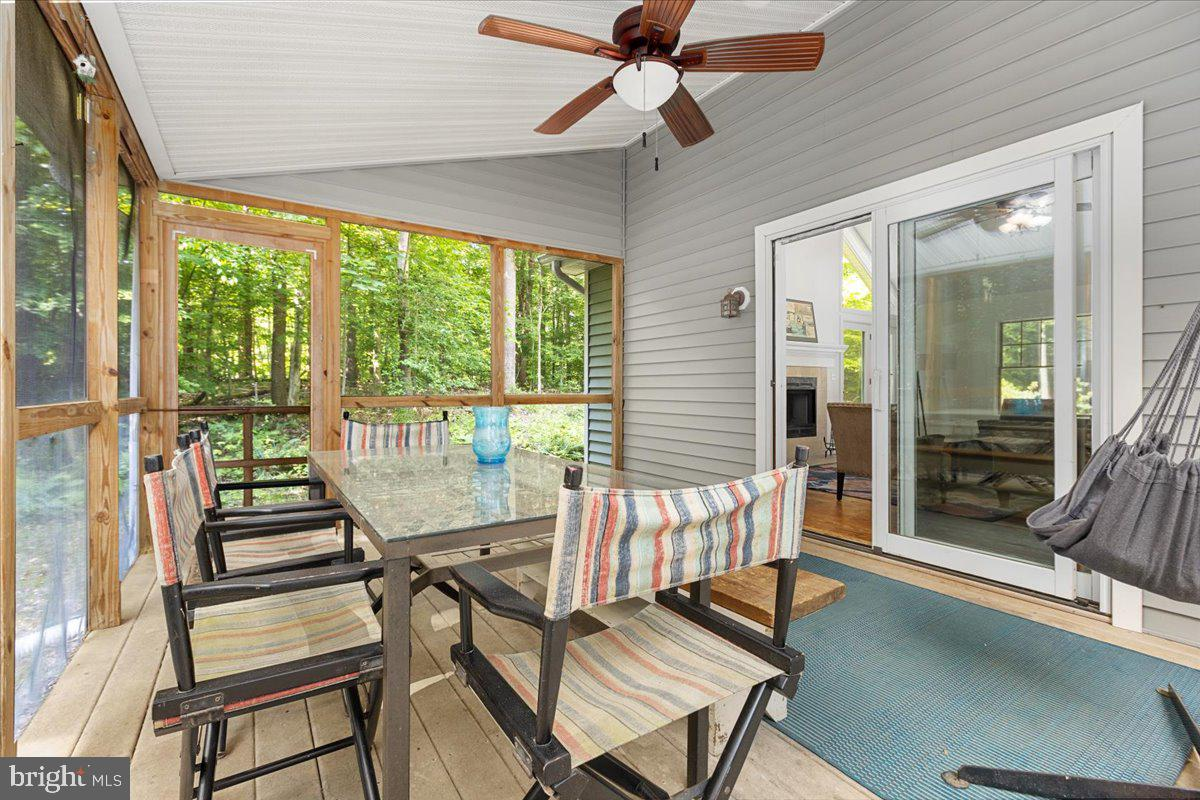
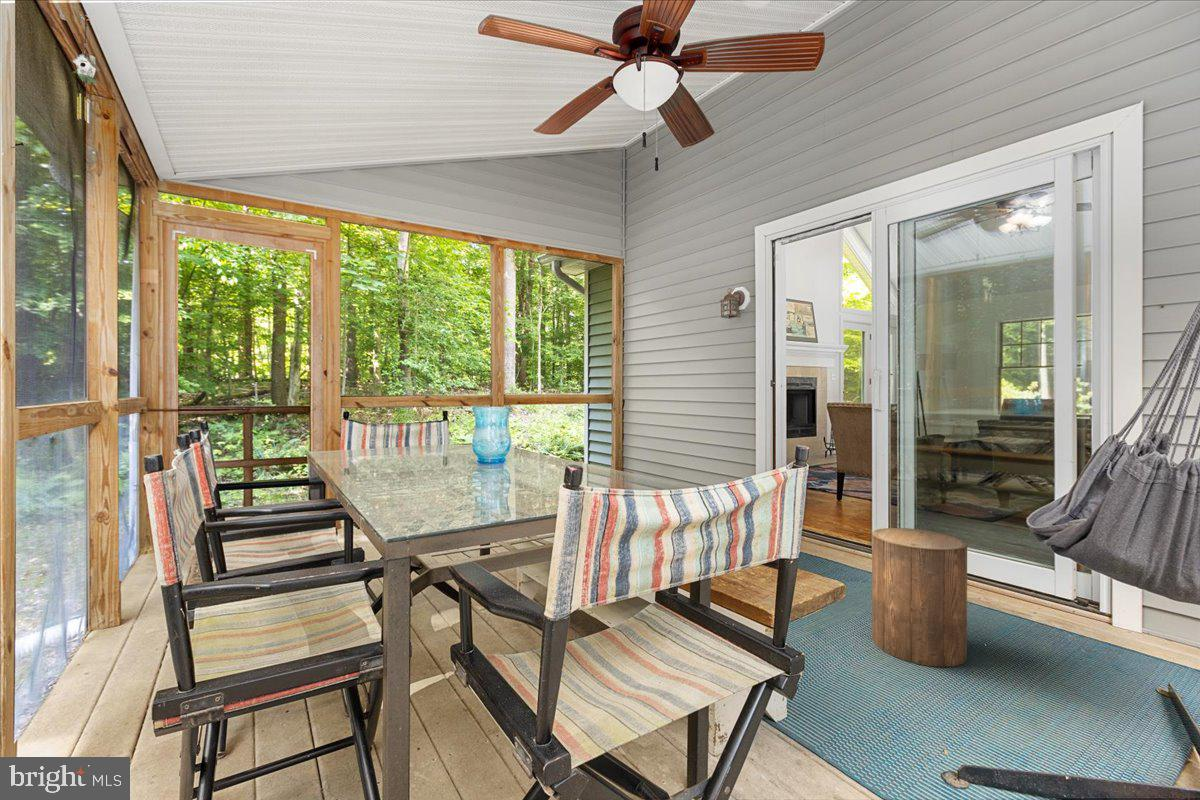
+ stool [871,527,968,668]
